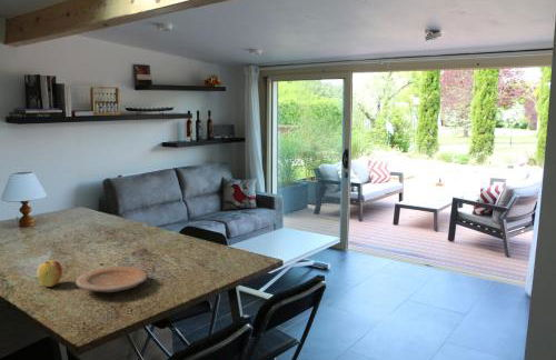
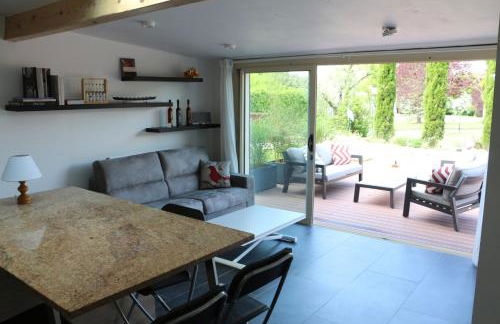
- plate [75,266,149,293]
- apple [36,259,63,288]
